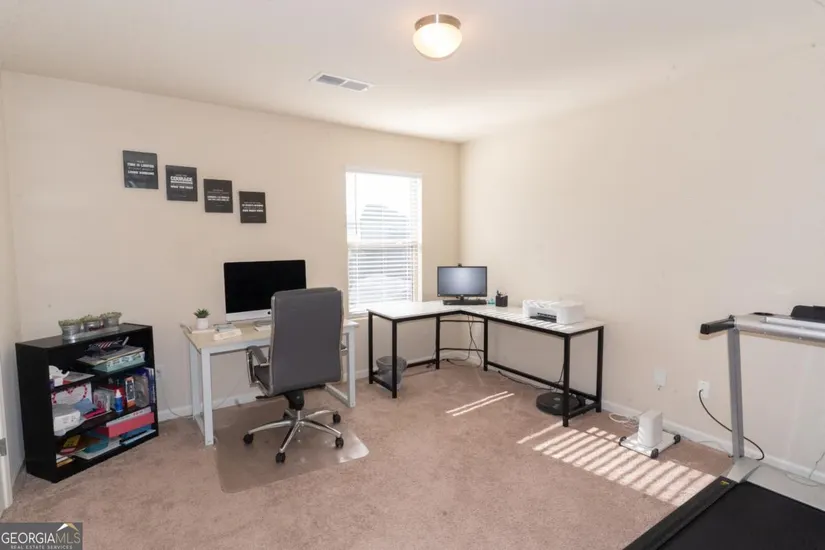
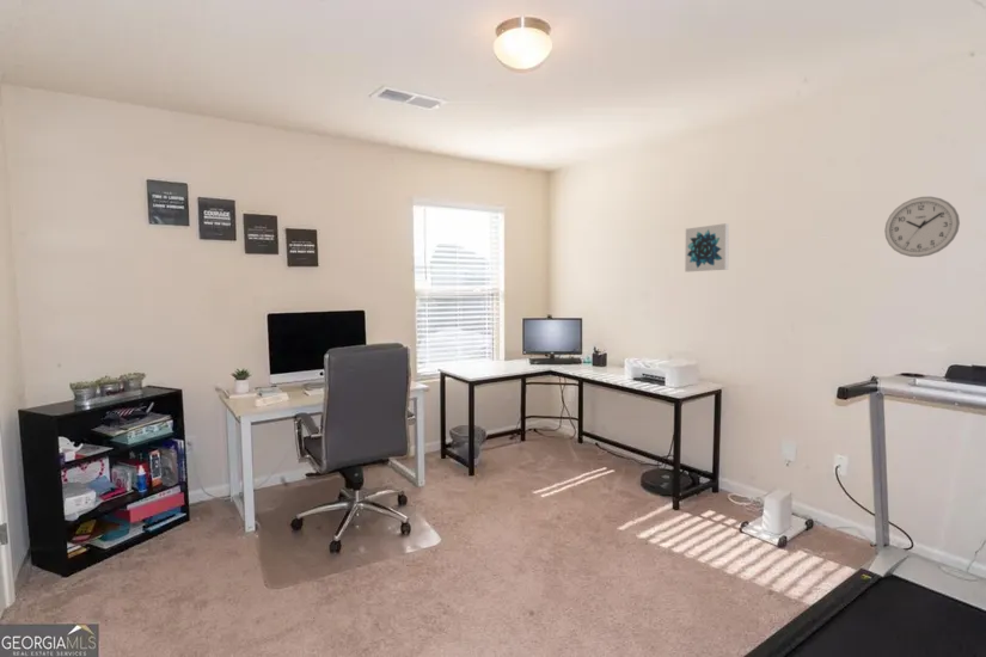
+ wall art [684,222,730,272]
+ wall clock [883,196,961,258]
